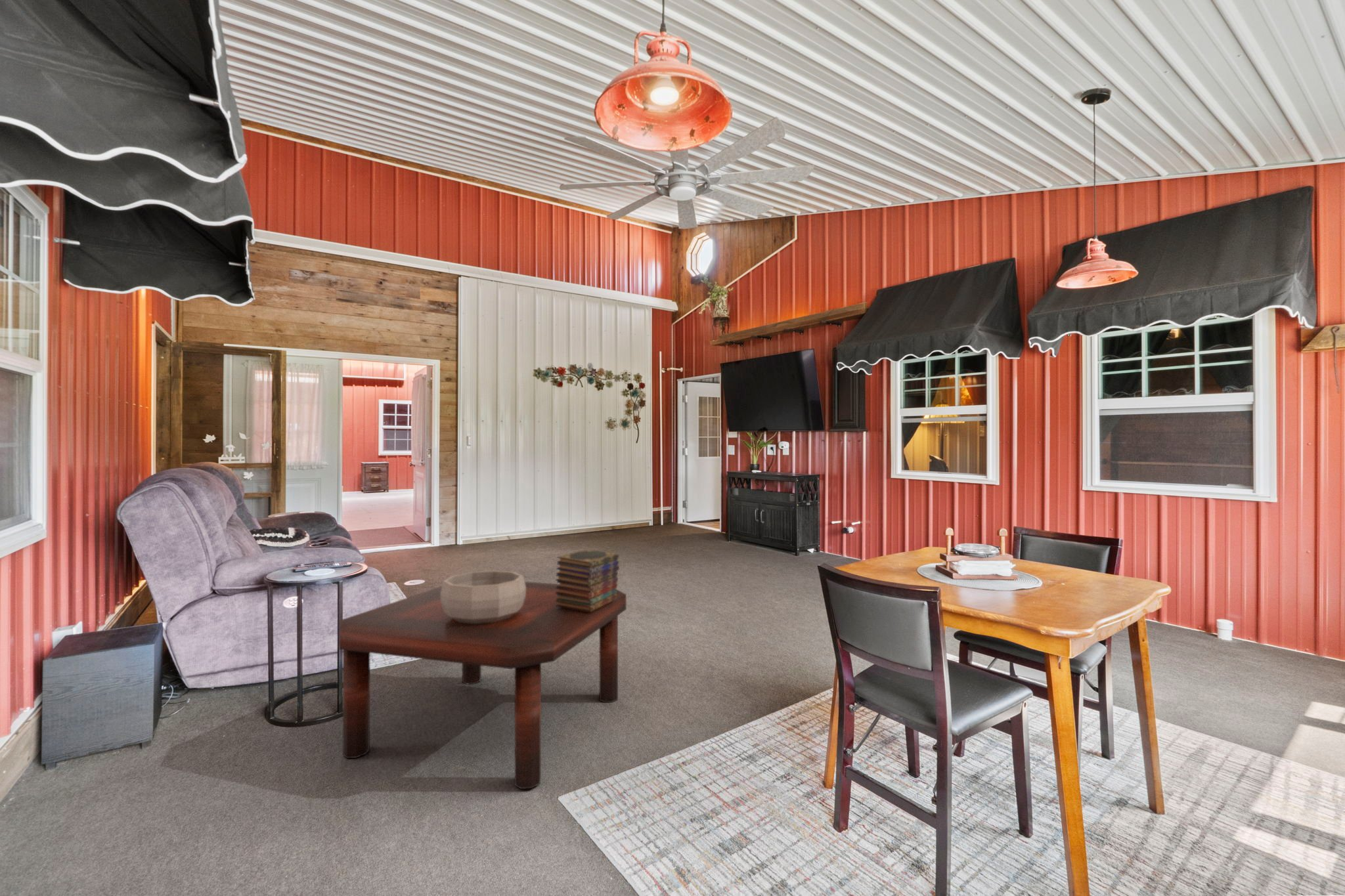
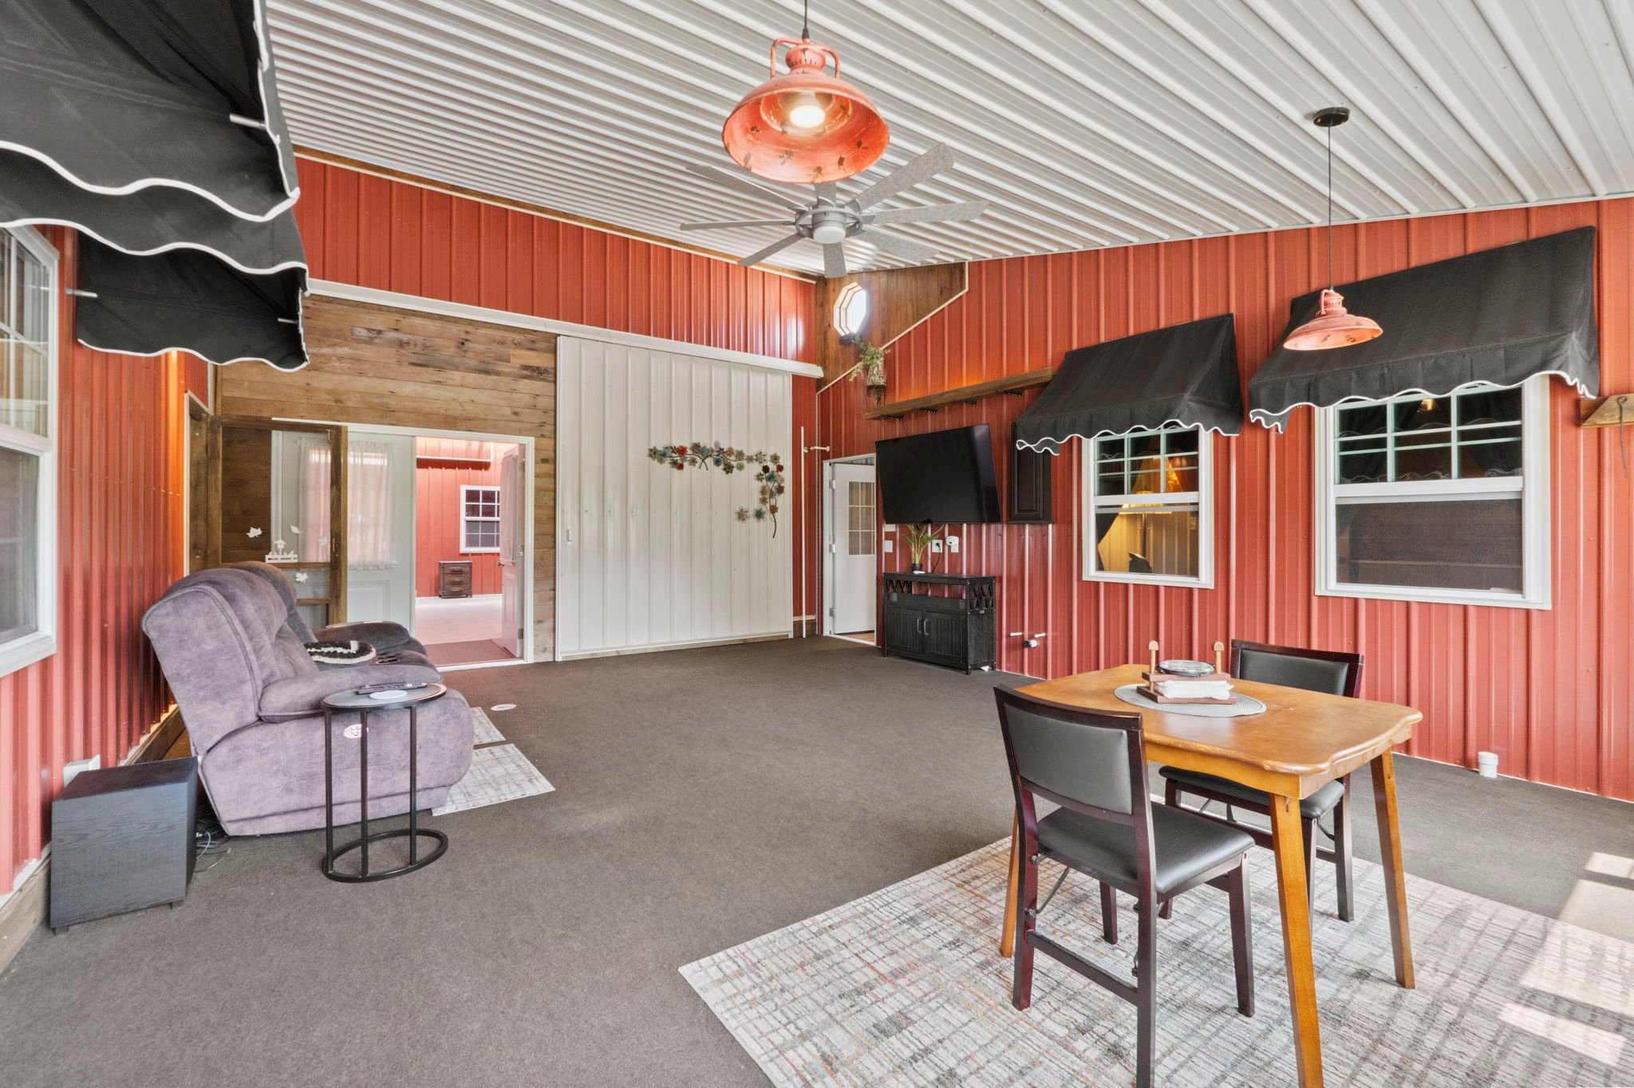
- coffee table [339,581,627,790]
- book stack [555,548,620,612]
- decorative bowl [441,570,526,624]
